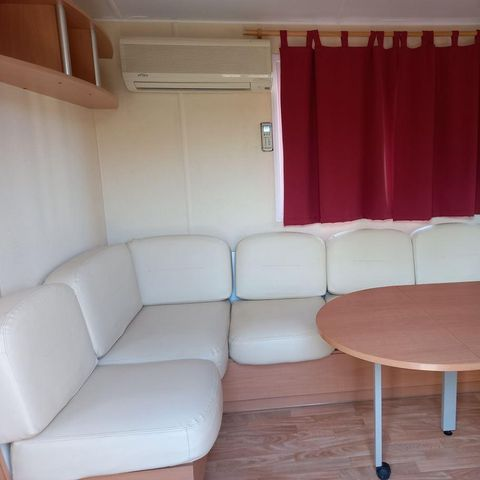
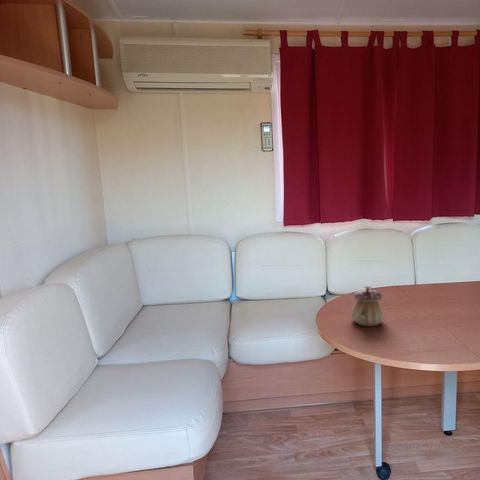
+ teapot [350,284,384,327]
